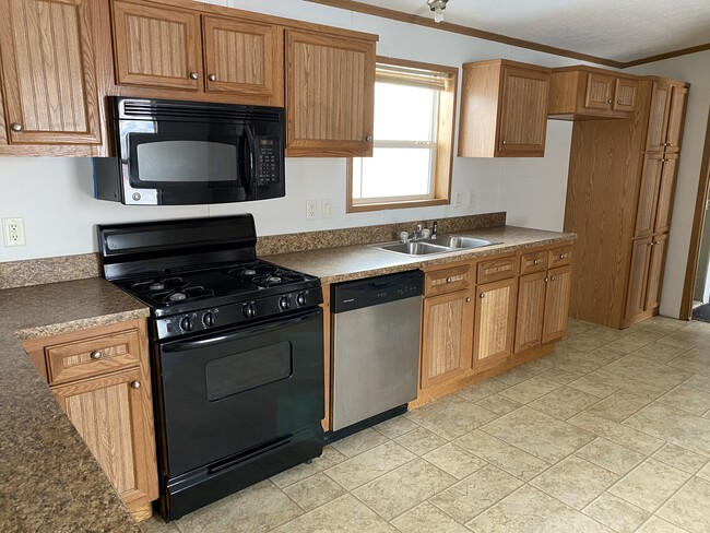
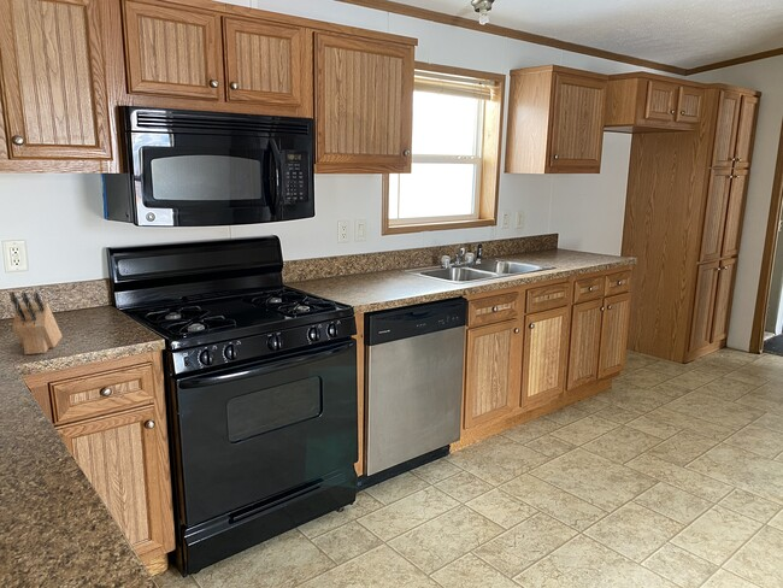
+ knife block [8,290,63,355]
